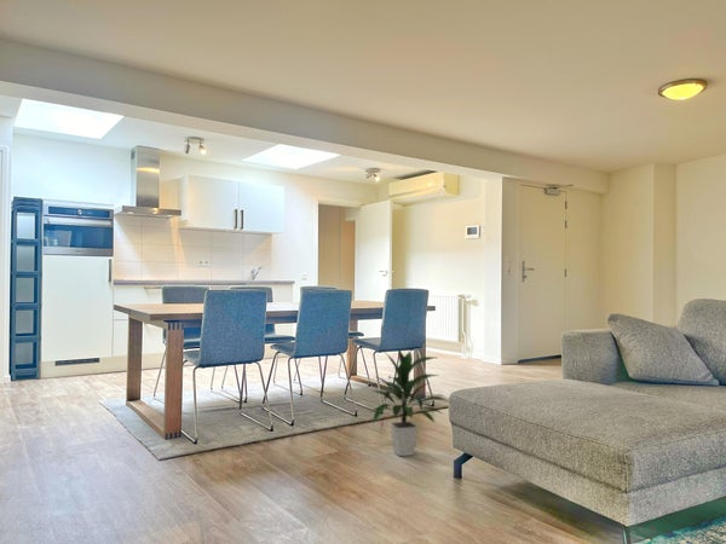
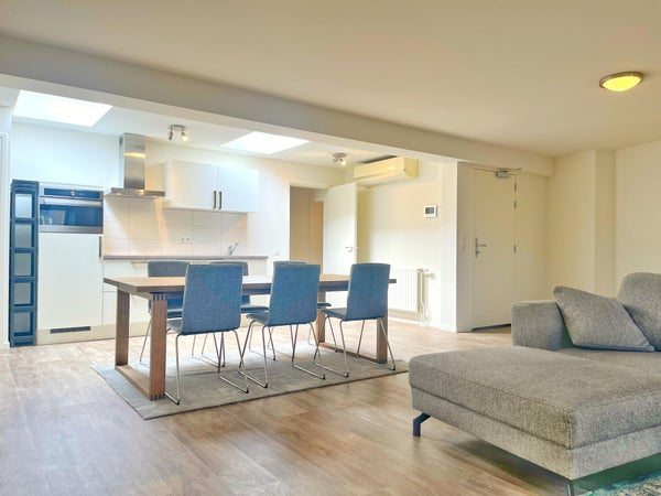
- indoor plant [367,347,450,457]
